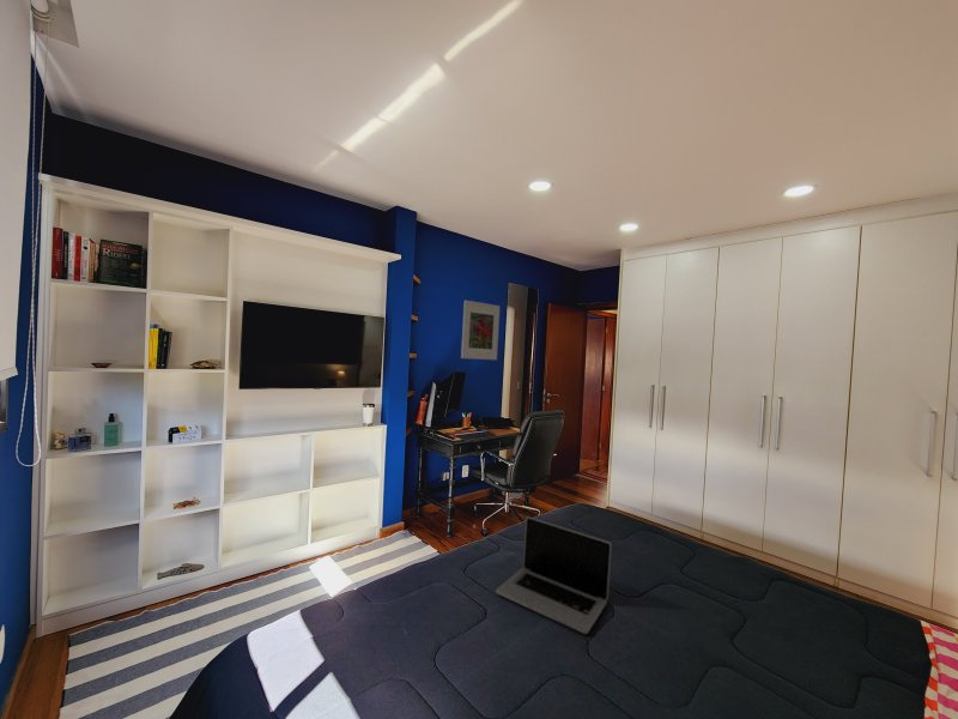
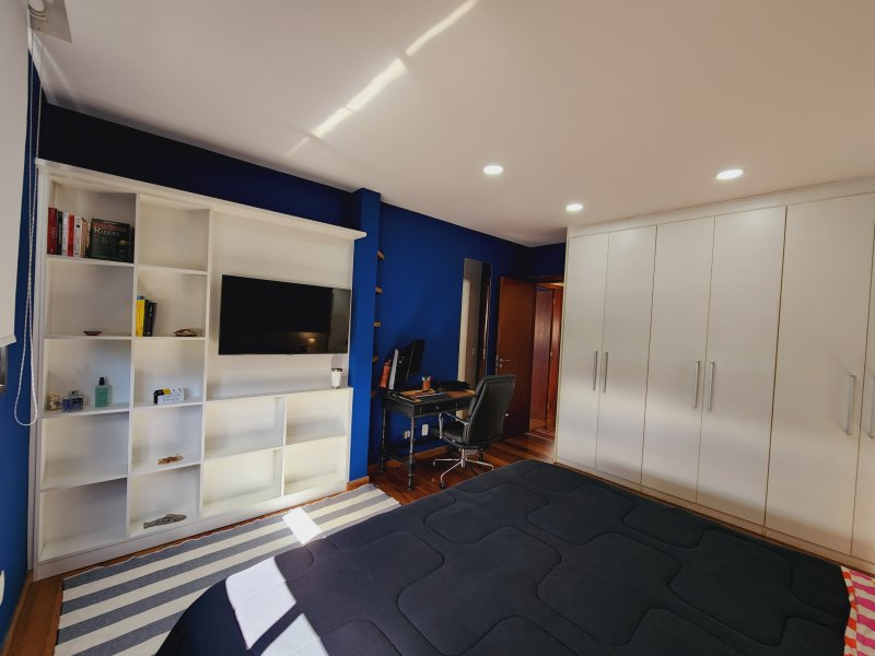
- laptop [495,515,613,635]
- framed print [460,300,501,361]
